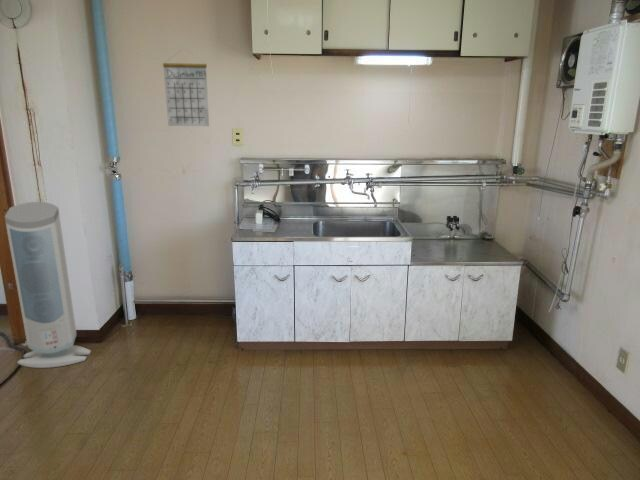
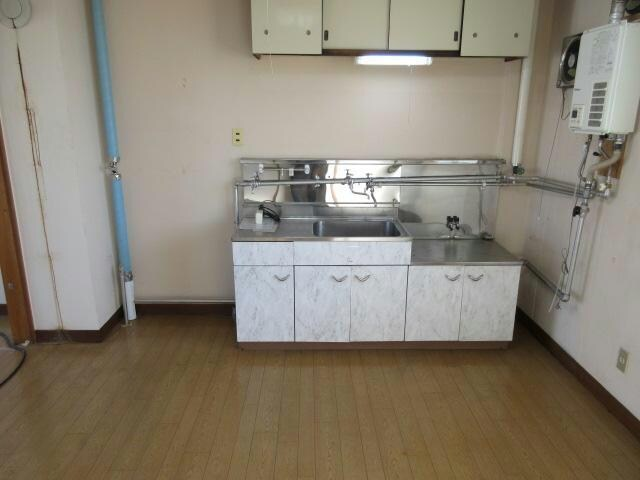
- air purifier [4,201,92,369]
- calendar [162,50,210,127]
